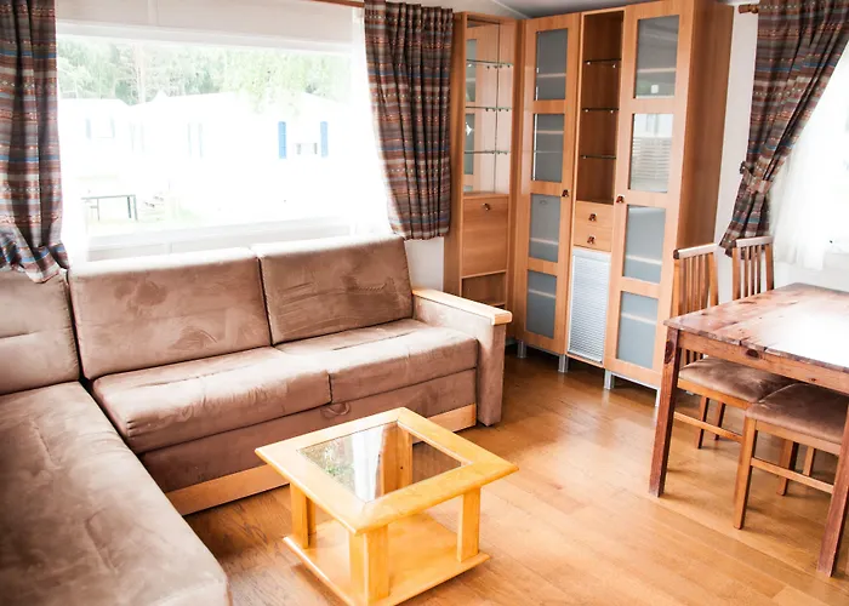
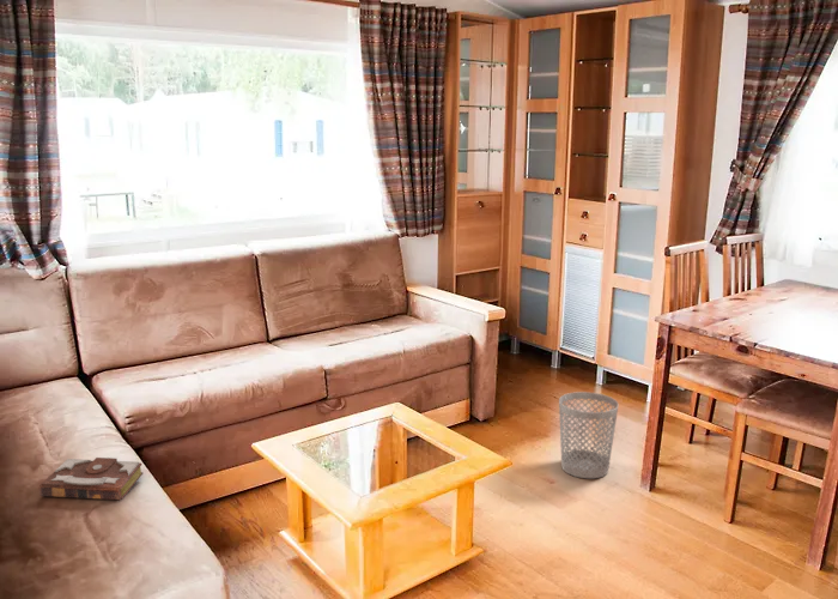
+ wastebasket [558,391,619,479]
+ book [38,456,144,501]
